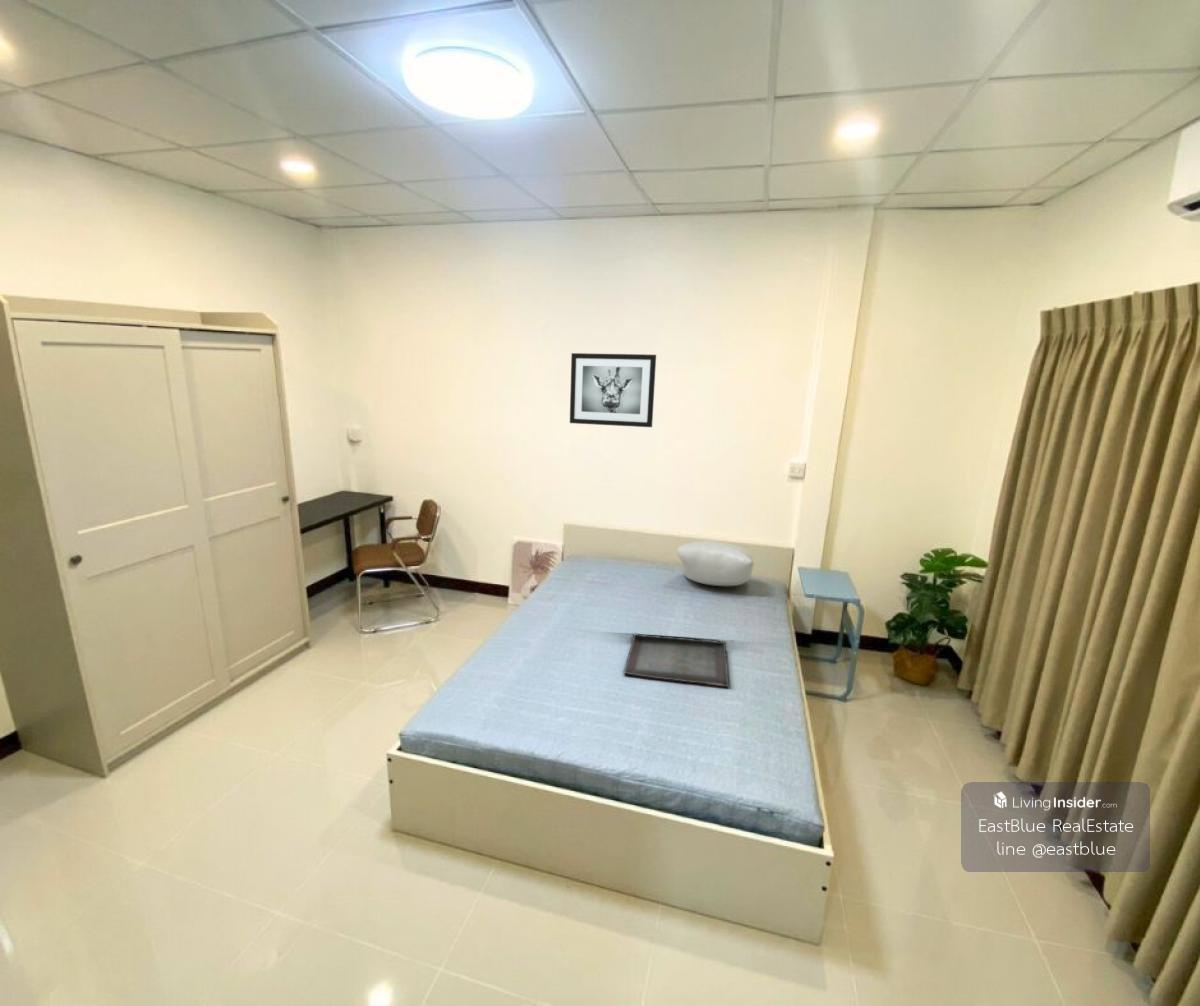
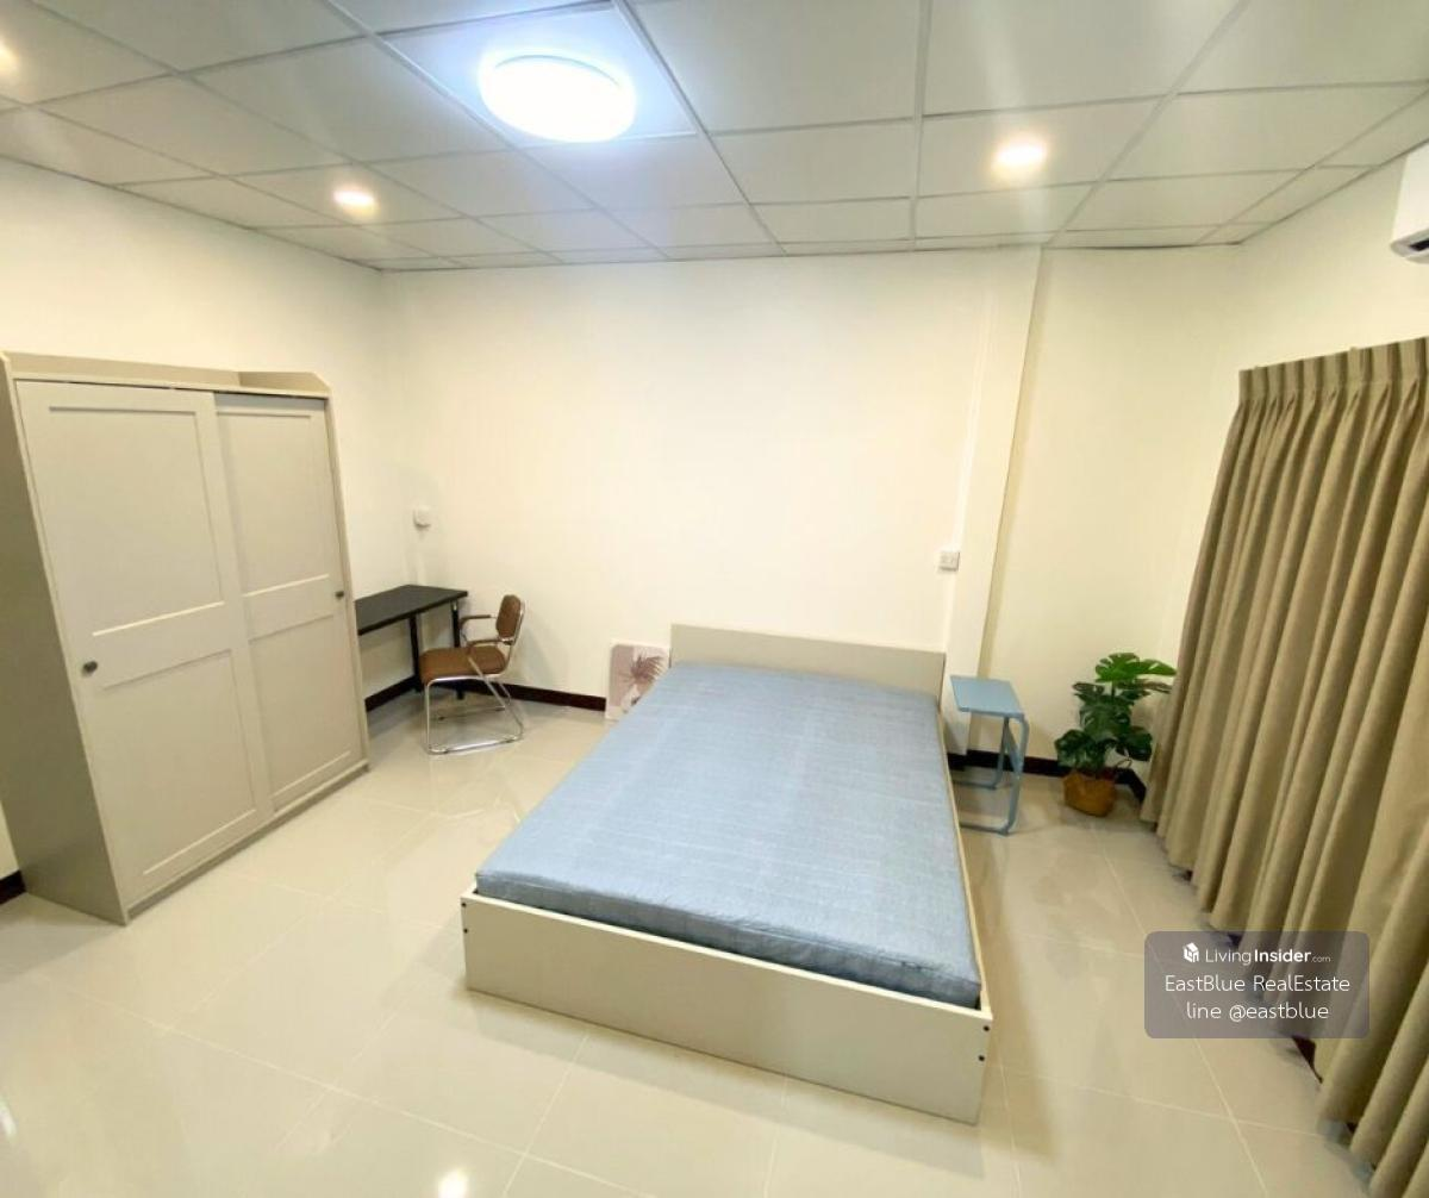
- pillow [676,540,755,587]
- serving tray [623,632,730,688]
- wall art [569,352,657,428]
